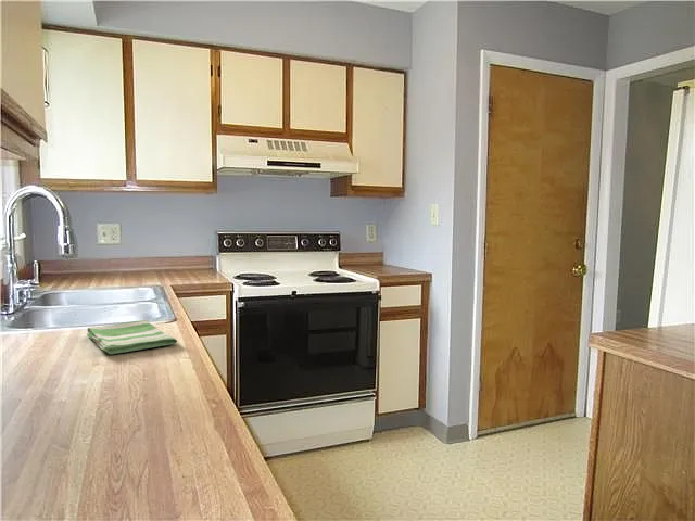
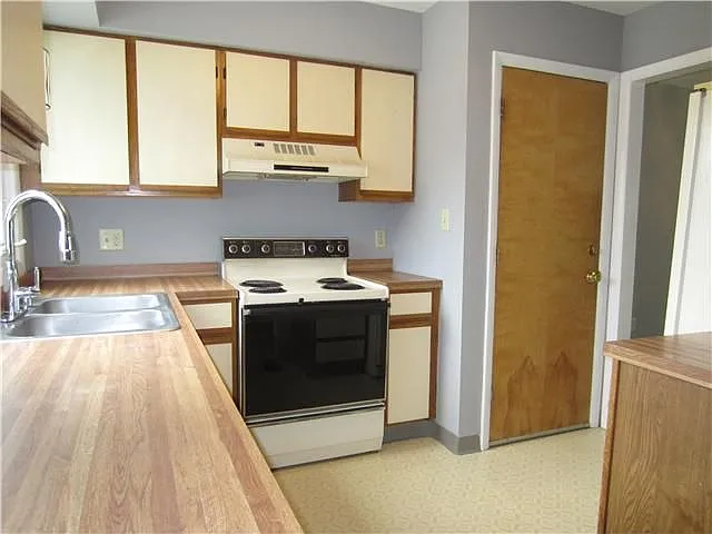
- dish towel [86,319,178,355]
